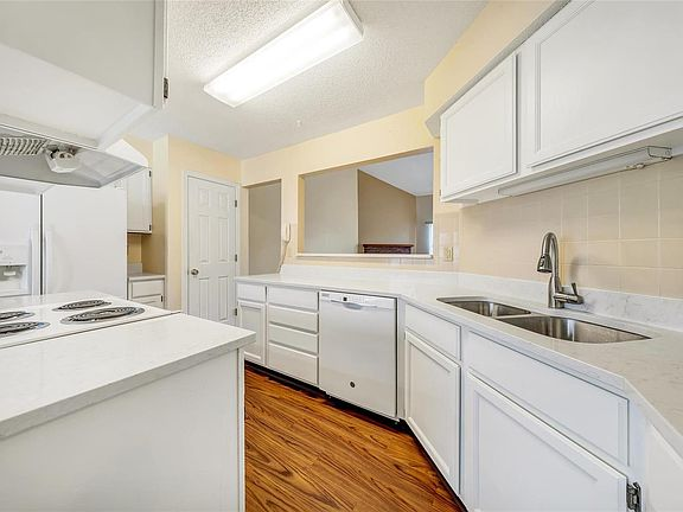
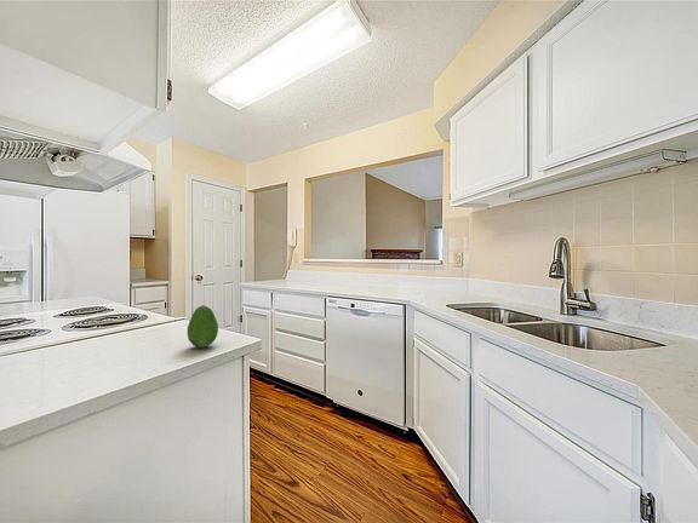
+ fruit [187,304,219,349]
